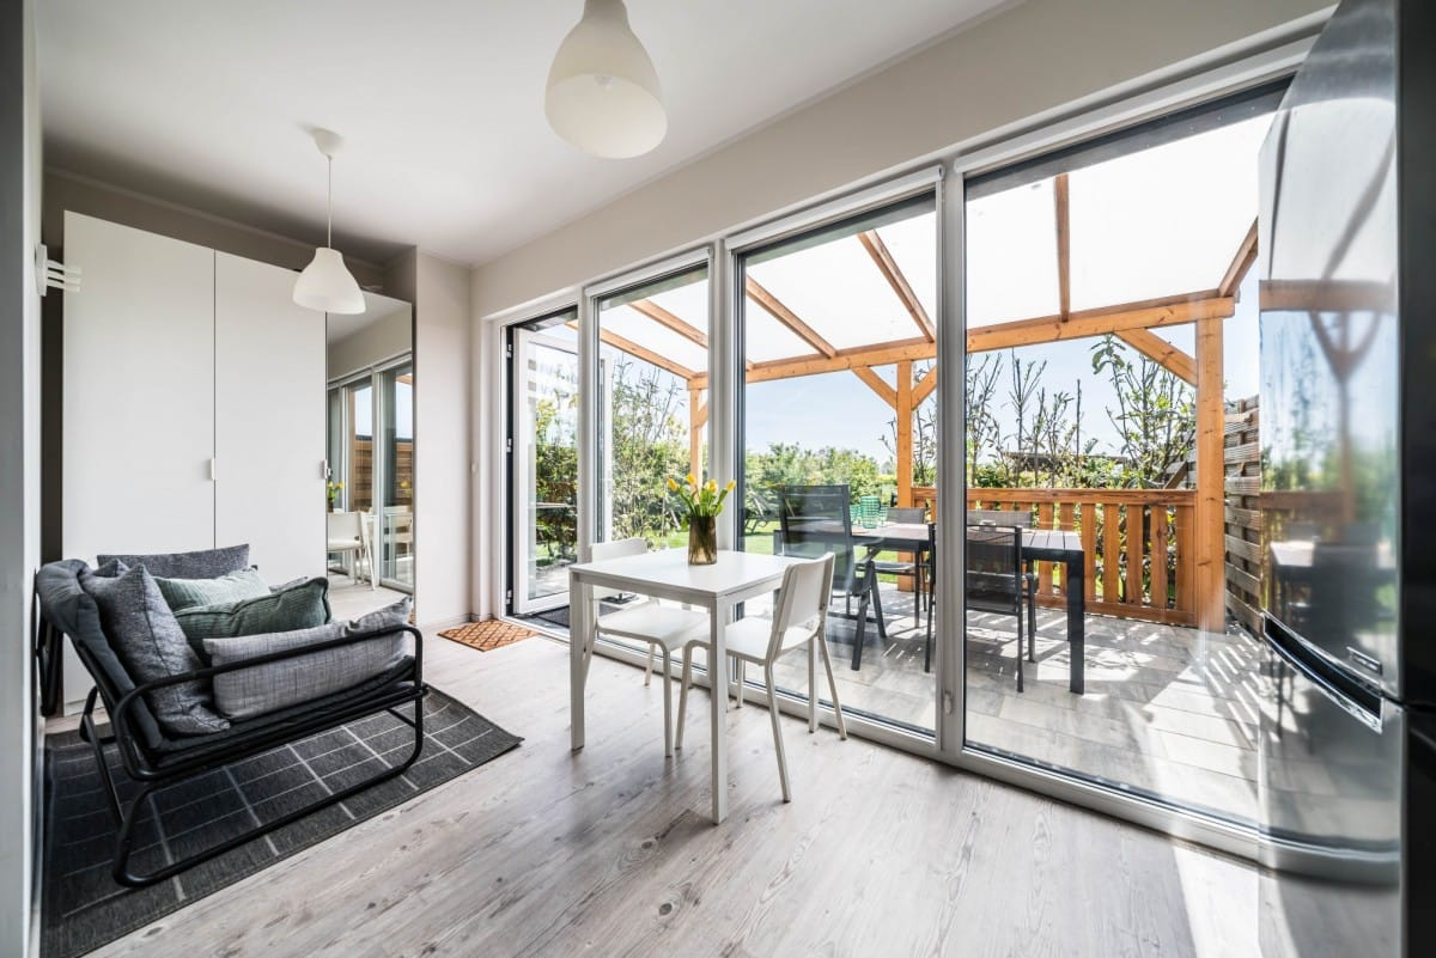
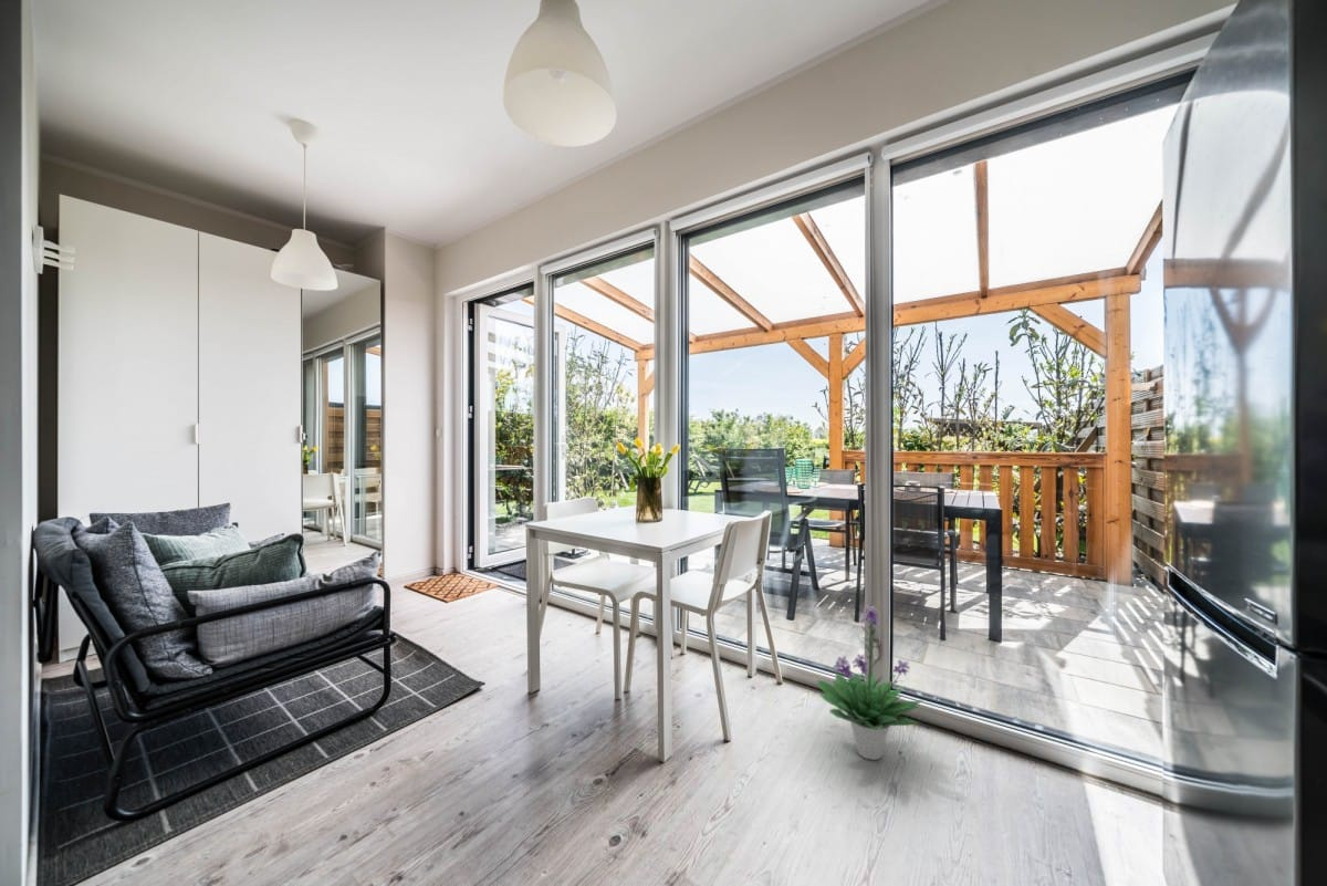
+ potted plant [816,604,924,761]
